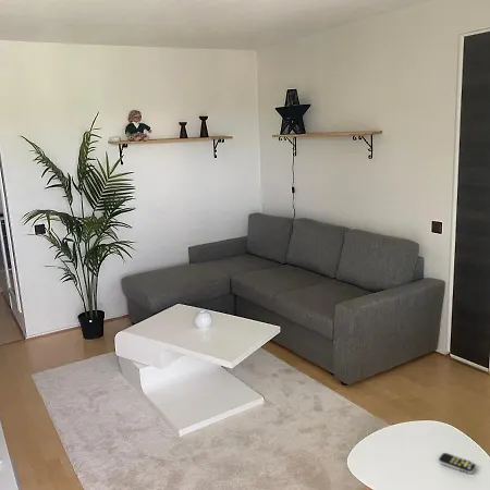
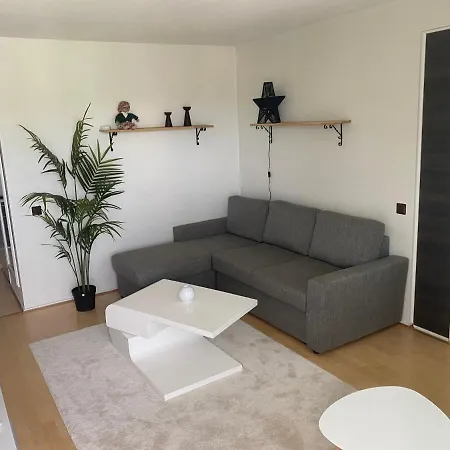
- remote control [438,452,477,475]
